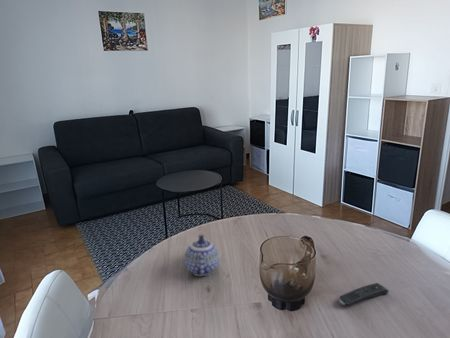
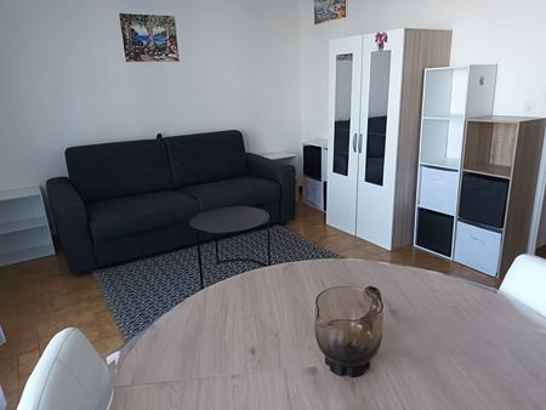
- teapot [183,233,220,277]
- remote control [338,282,390,306]
